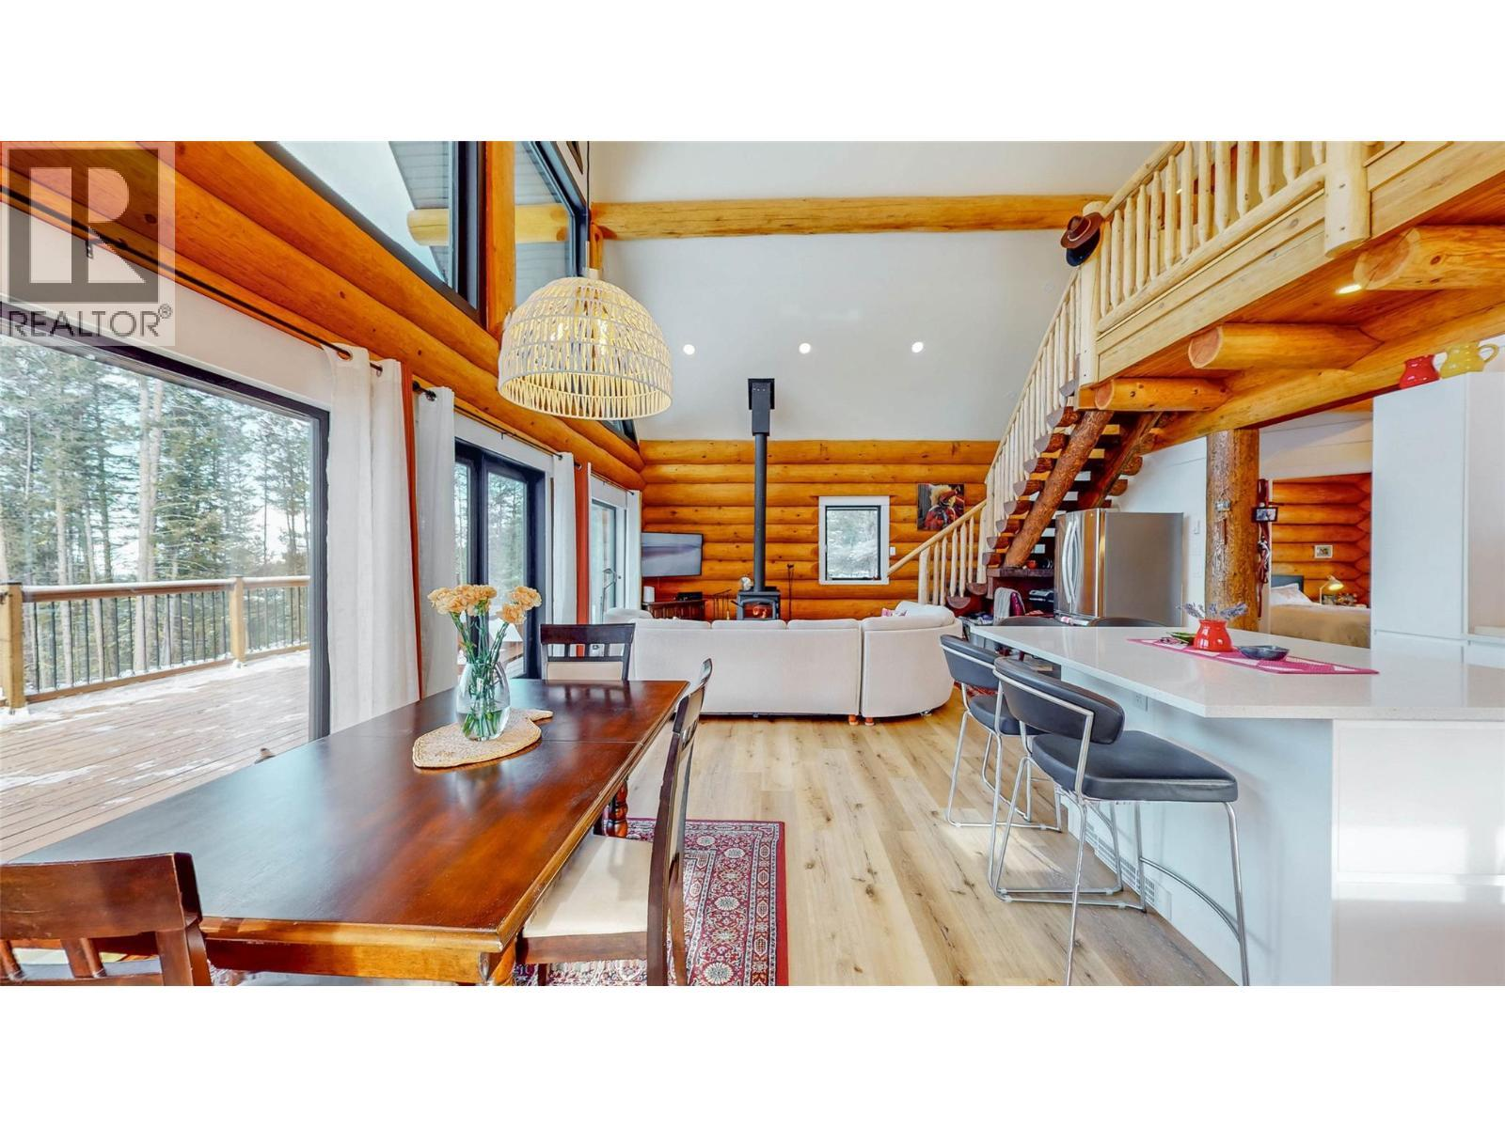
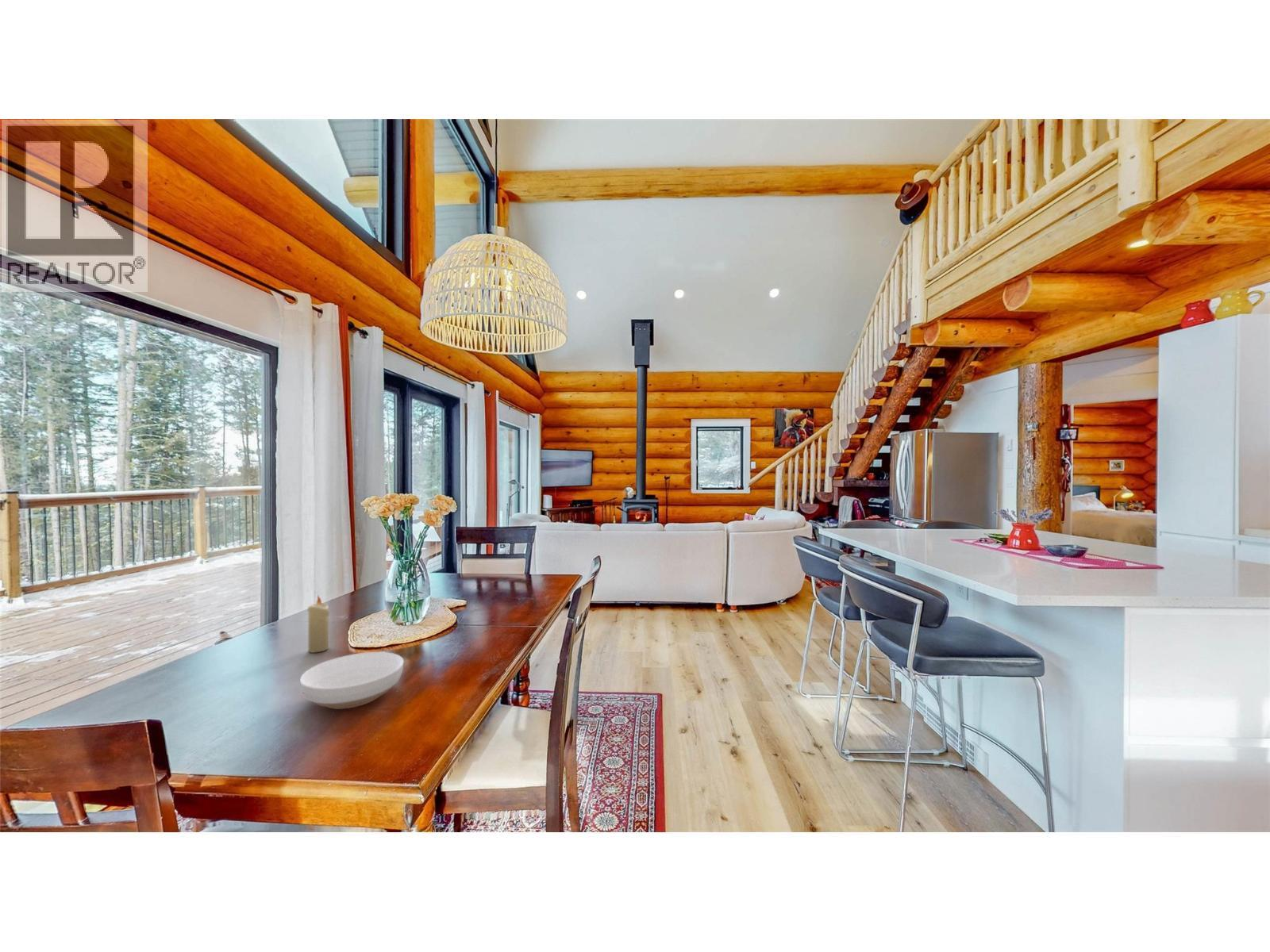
+ candle [306,594,330,653]
+ bowl [299,651,405,710]
